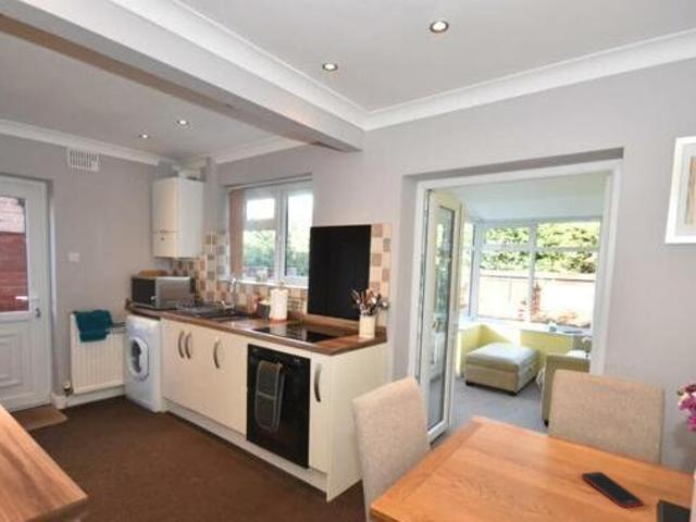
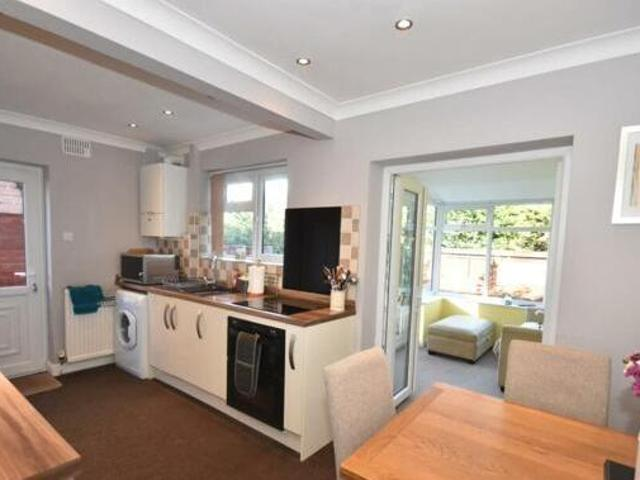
- cell phone [581,471,644,509]
